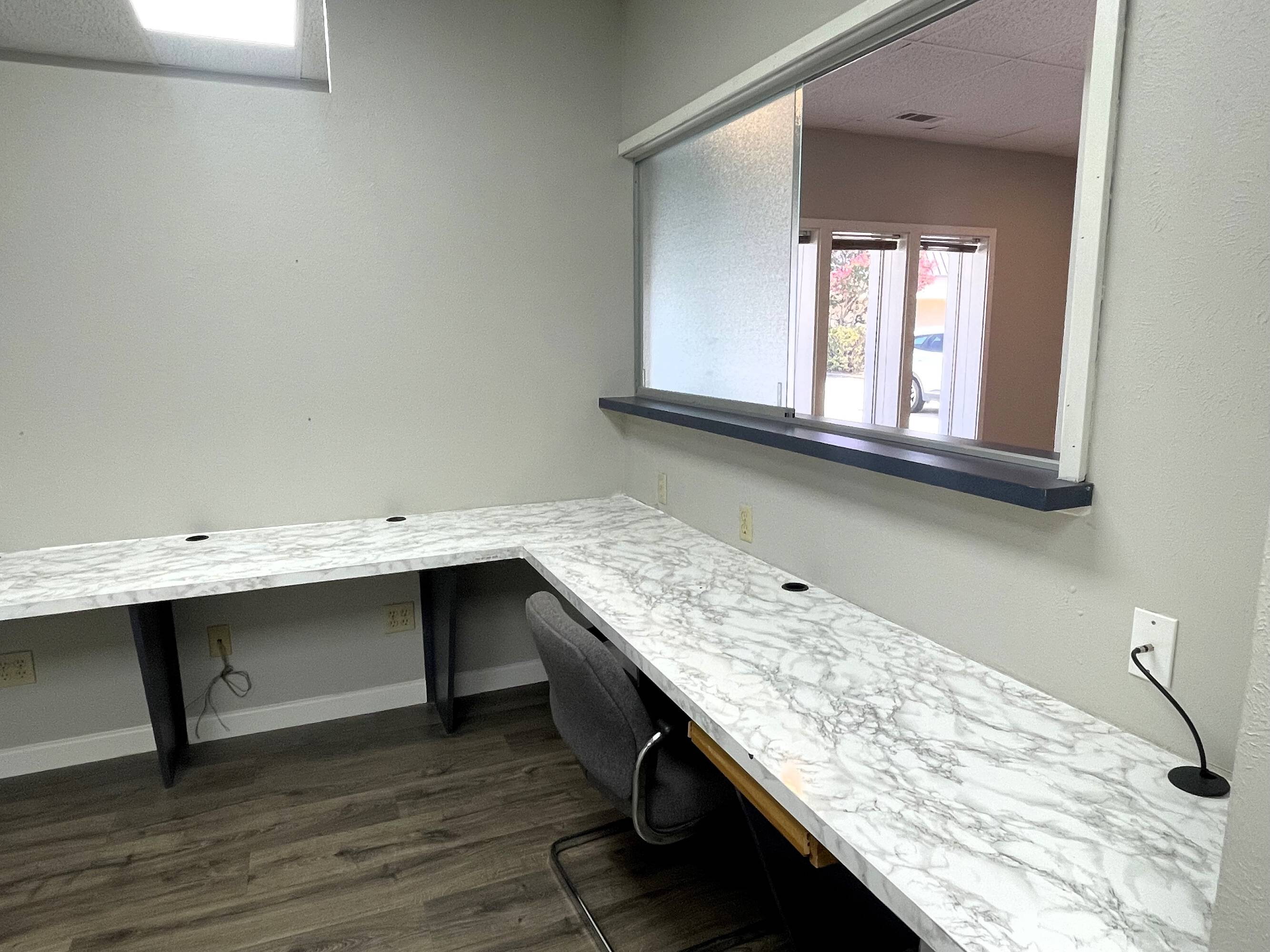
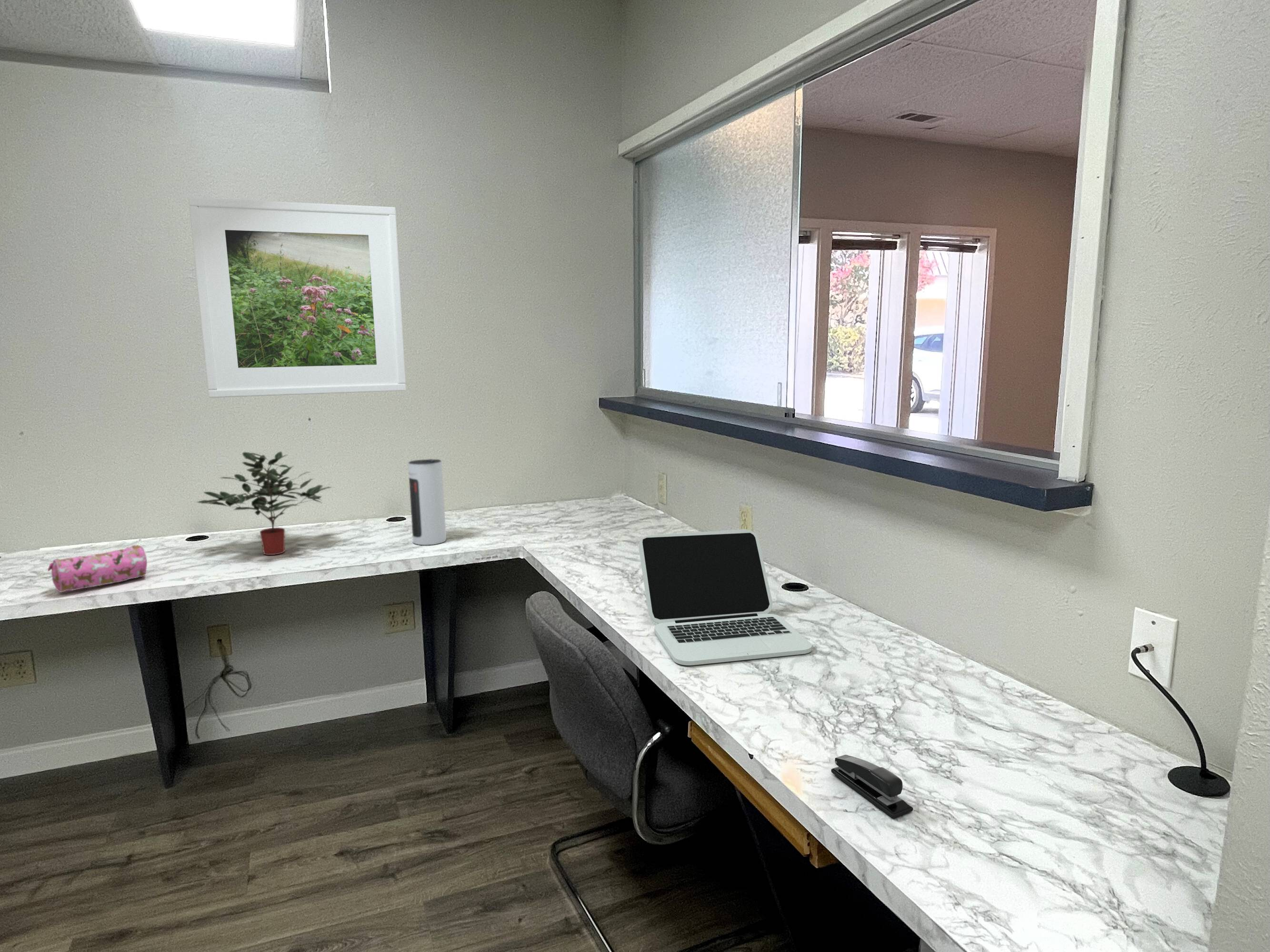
+ stapler [830,754,913,819]
+ laptop [638,529,812,666]
+ potted plant [195,451,333,555]
+ speaker [408,458,447,546]
+ pencil case [47,545,148,593]
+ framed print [188,197,407,398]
